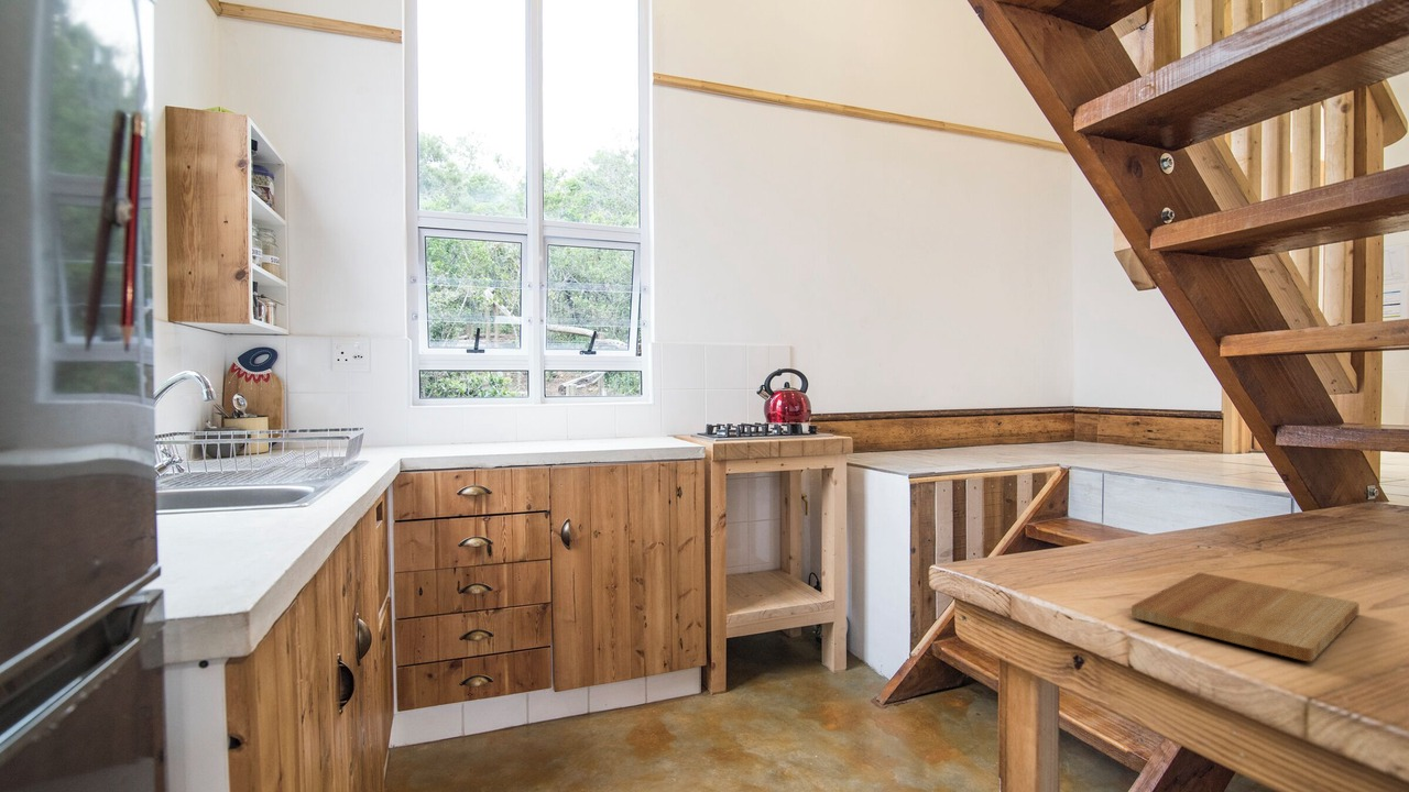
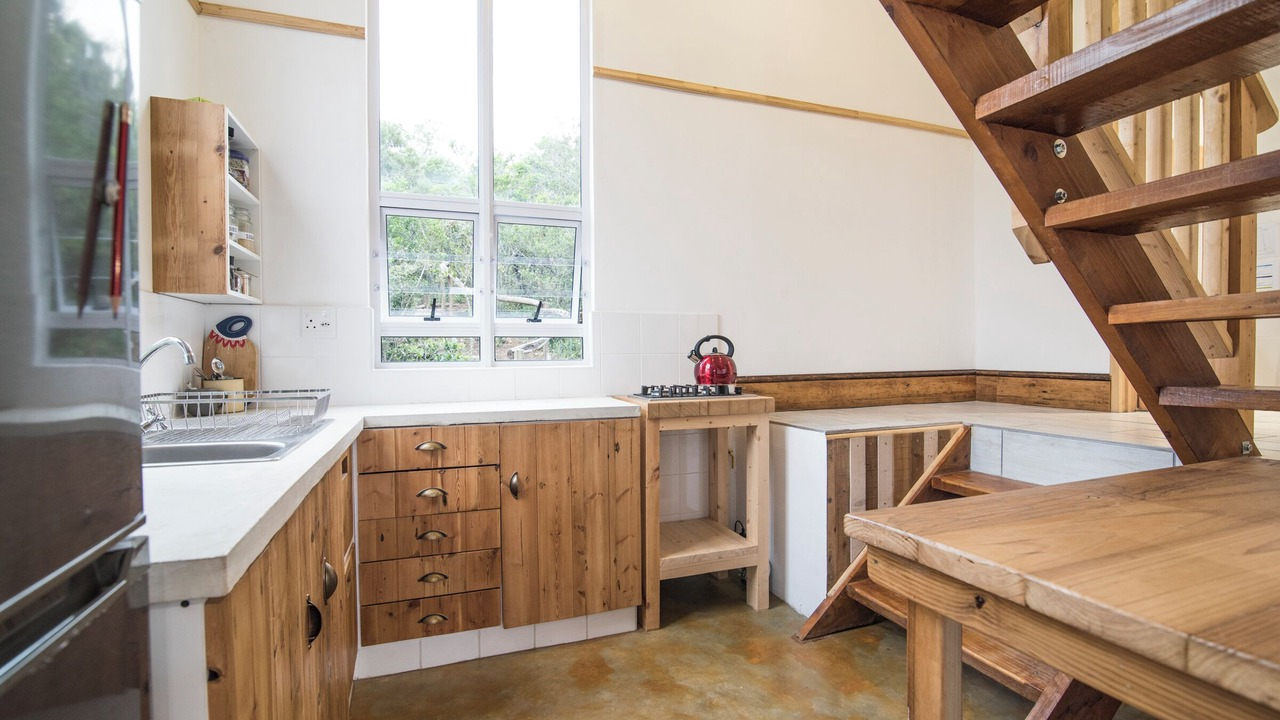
- cutting board [1131,572,1361,662]
